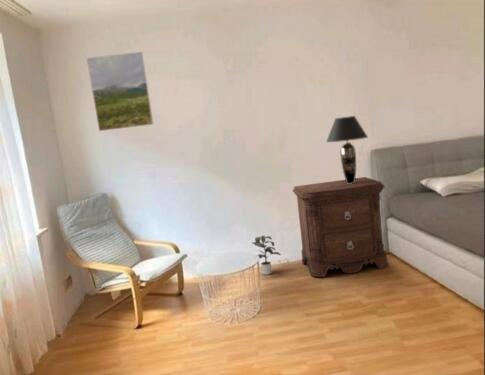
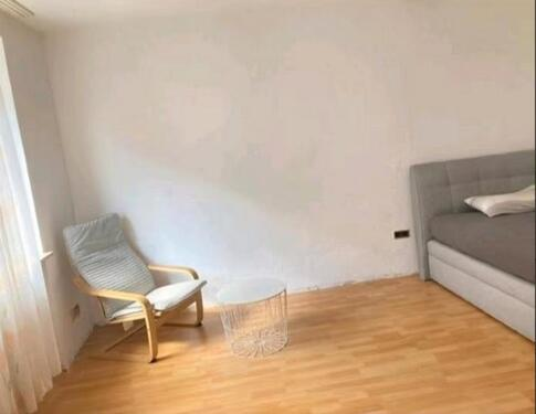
- table lamp [325,115,369,184]
- nightstand [292,176,390,278]
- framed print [86,51,154,132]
- potted plant [252,235,282,276]
